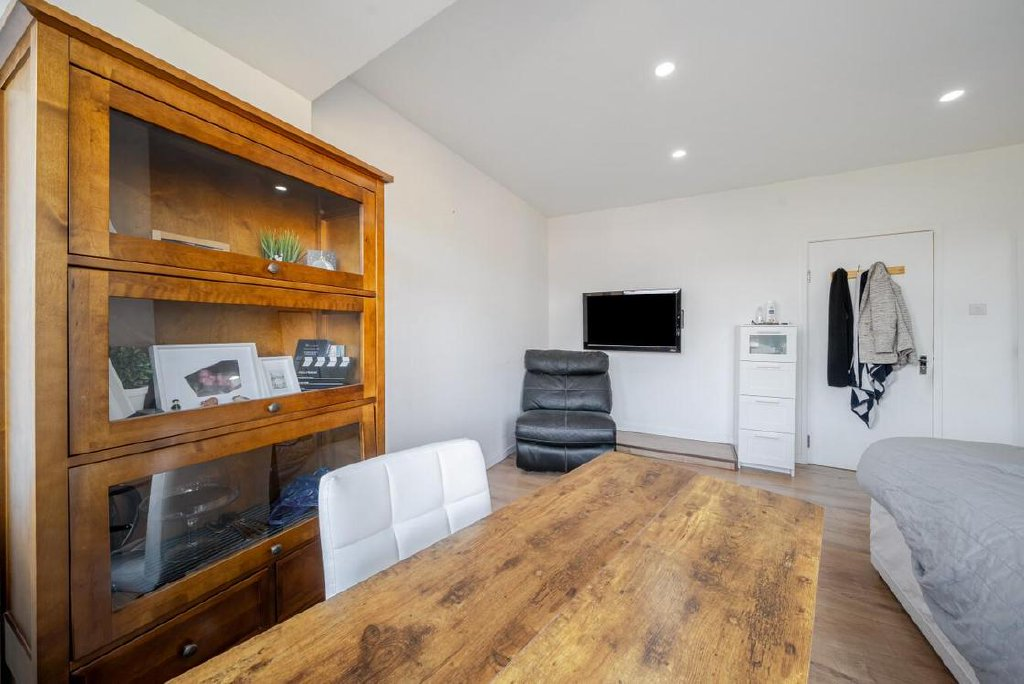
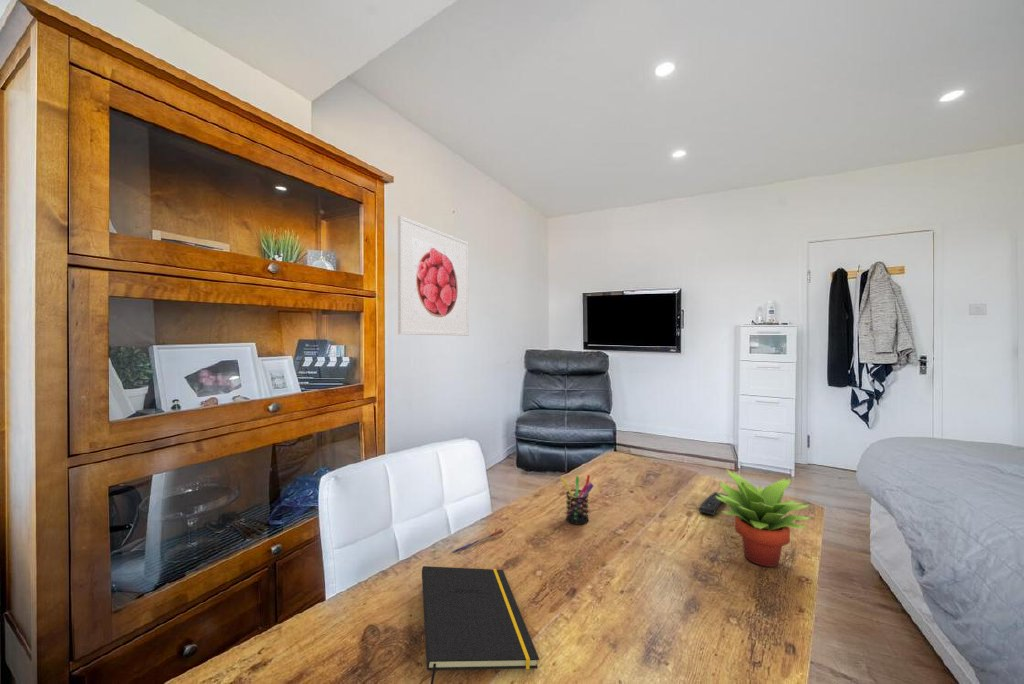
+ succulent plant [715,467,812,568]
+ pen [451,529,504,553]
+ remote control [698,491,728,516]
+ notepad [421,565,540,684]
+ pen holder [561,474,594,526]
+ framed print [397,215,470,337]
